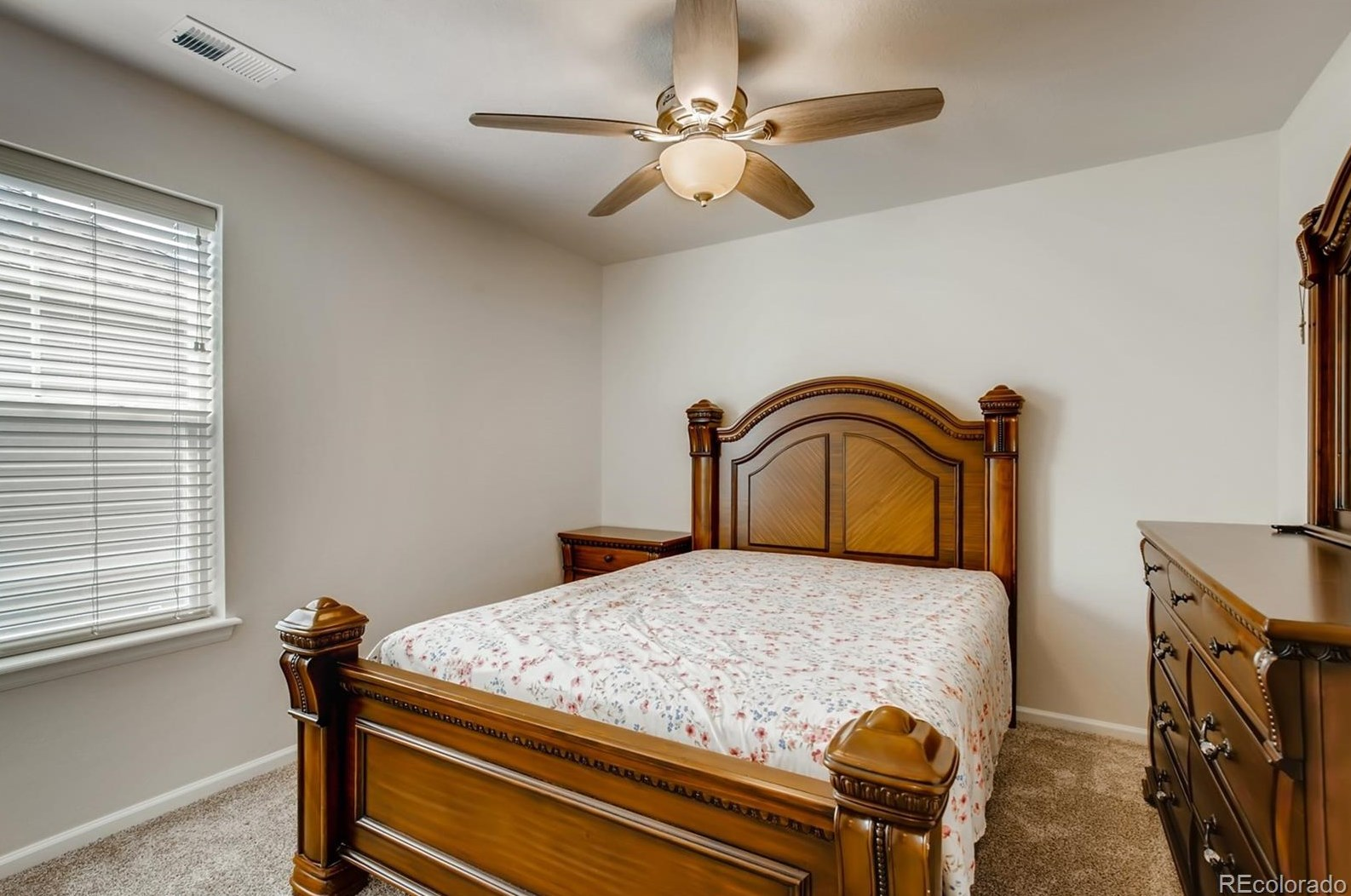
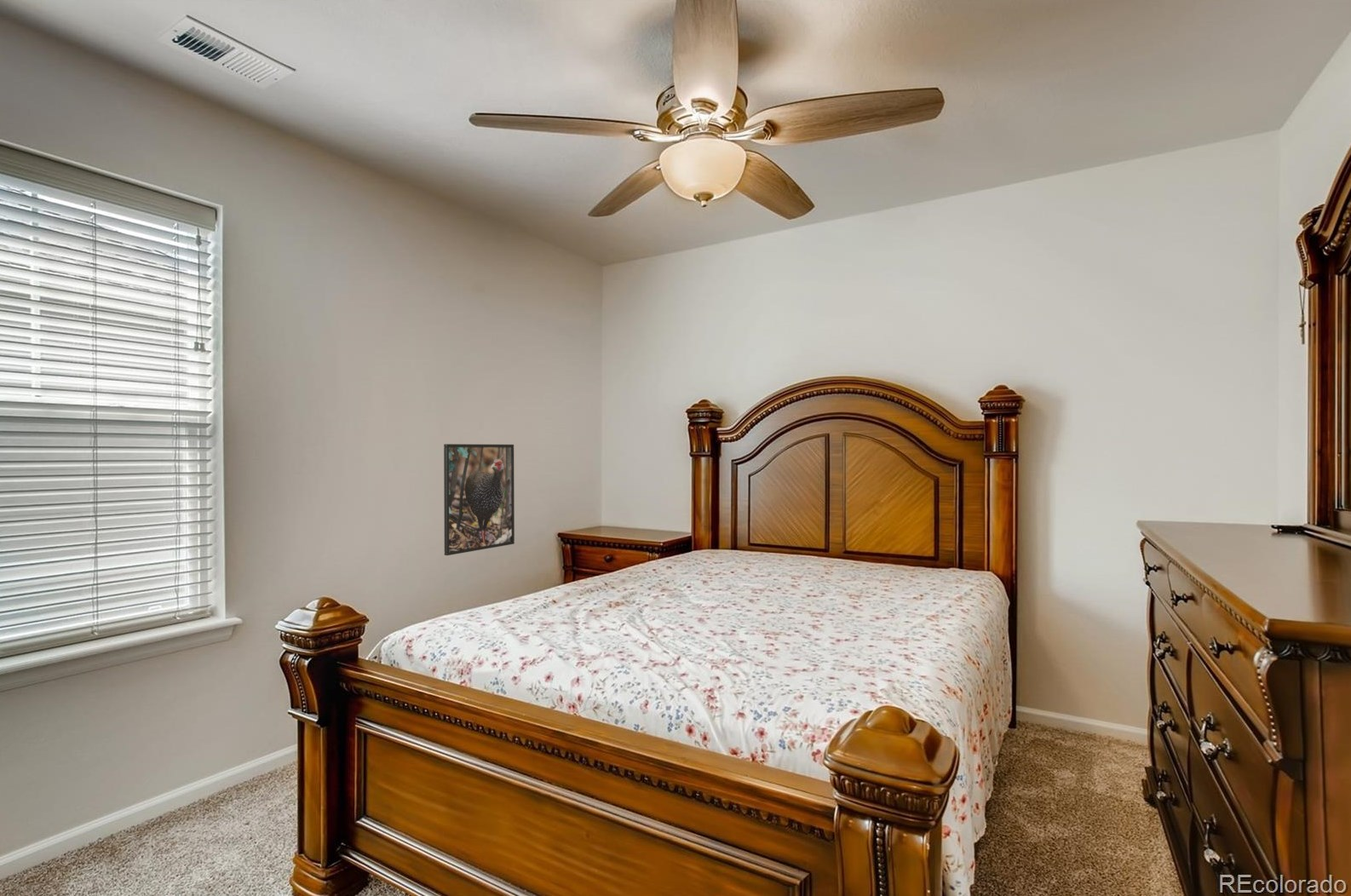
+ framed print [443,443,515,556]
